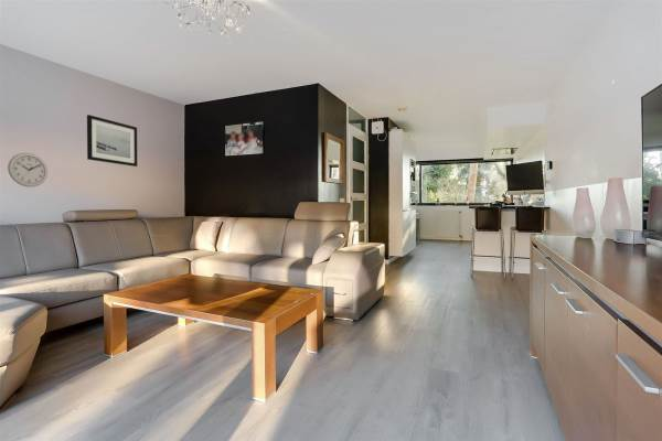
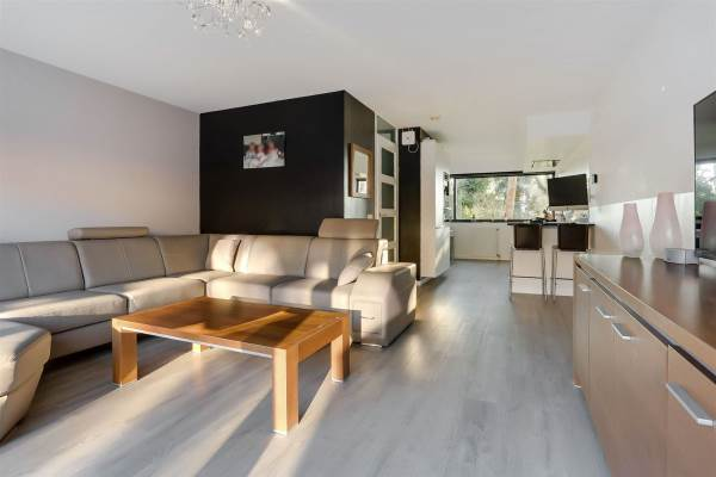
- wall art [86,114,138,168]
- wall clock [7,152,49,189]
